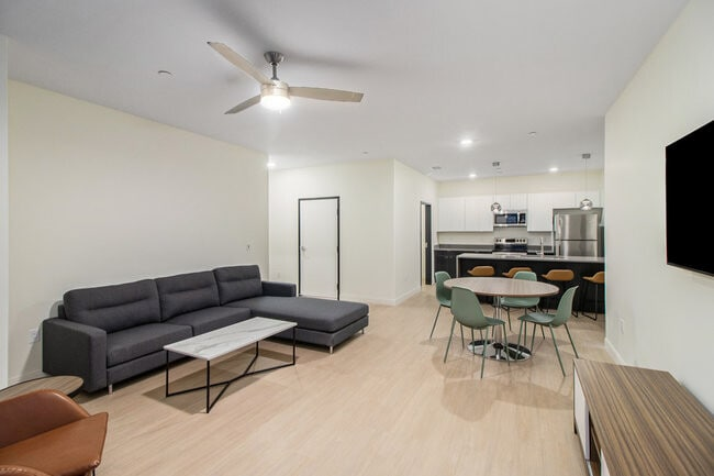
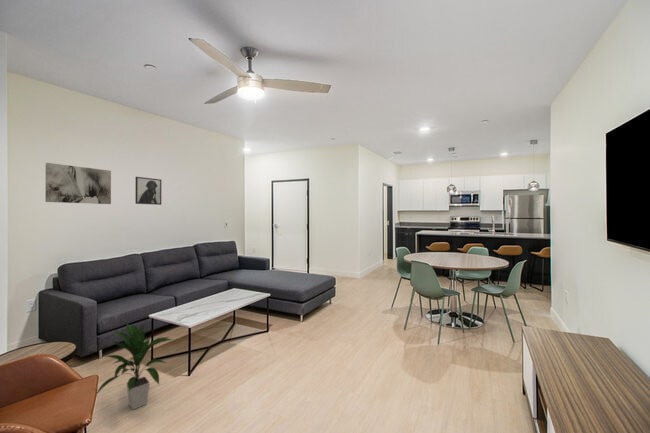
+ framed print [134,176,162,206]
+ indoor plant [96,323,175,410]
+ wall art [45,162,112,205]
